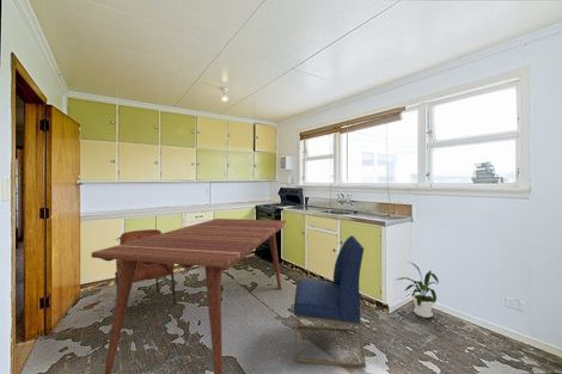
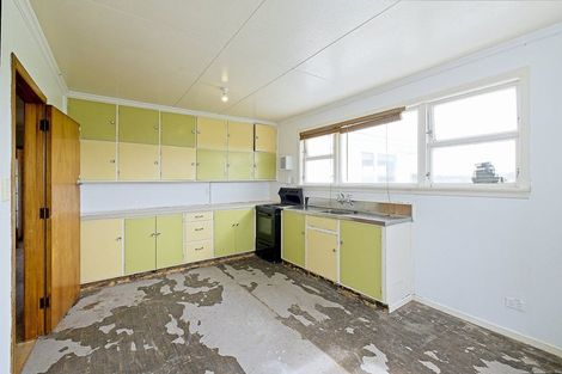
- chair [114,228,177,306]
- dining table [91,217,287,374]
- chair [293,234,367,369]
- house plant [396,260,440,319]
